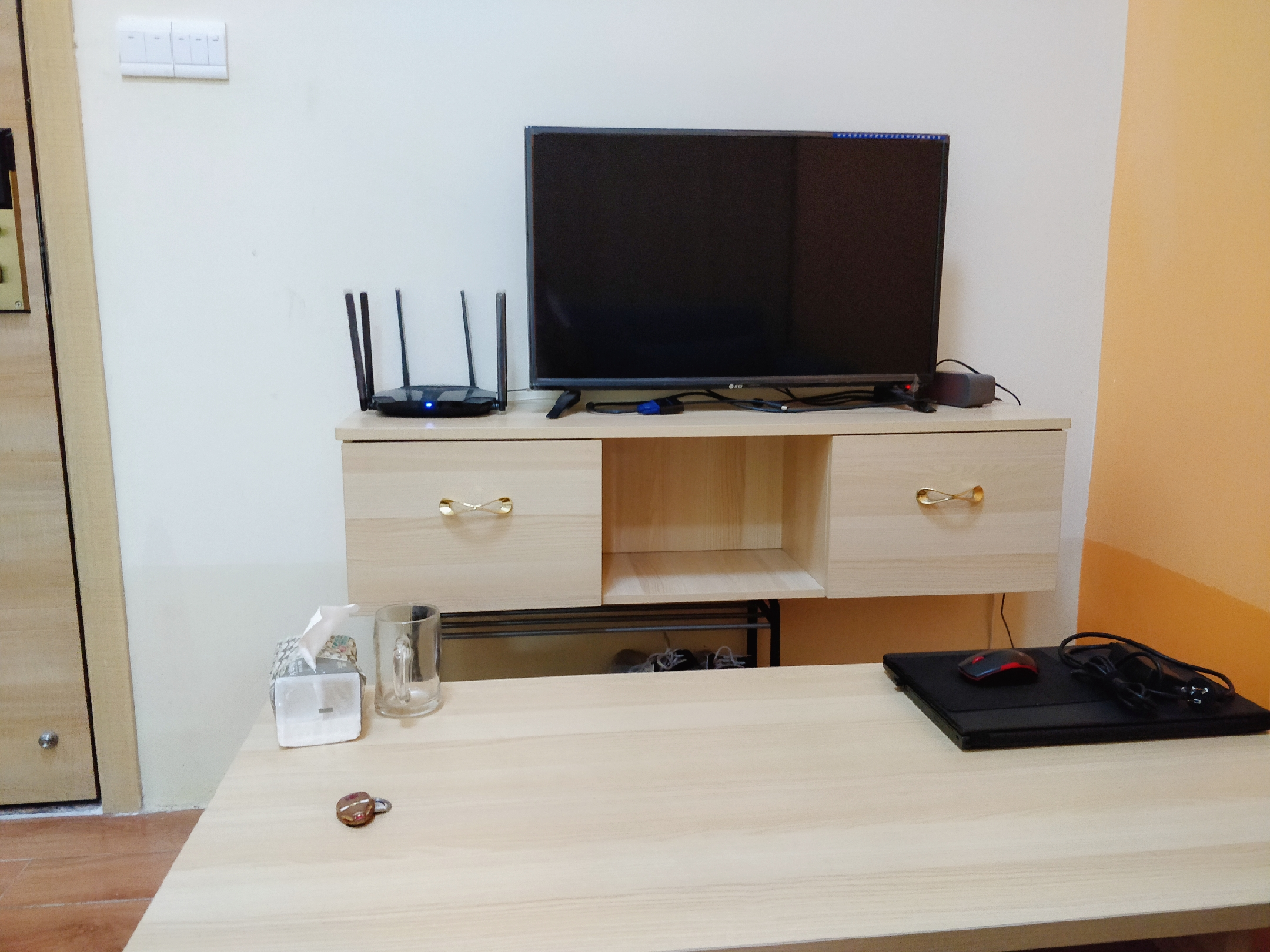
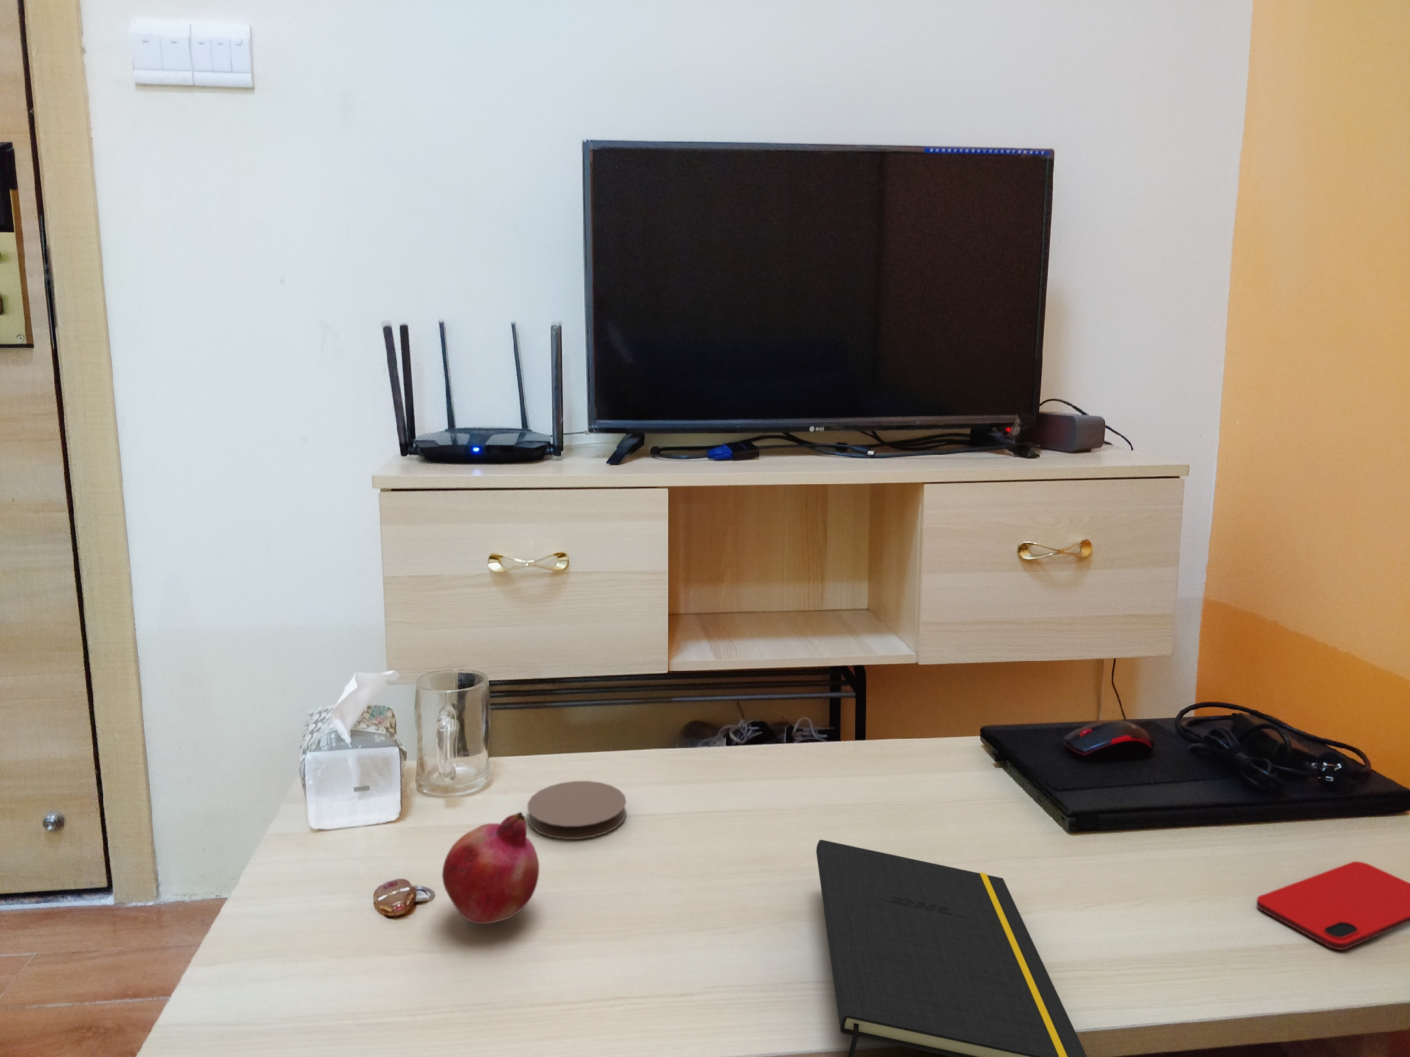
+ smartphone [1256,860,1410,950]
+ coaster [526,781,627,839]
+ fruit [441,812,540,925]
+ notepad [816,839,1088,1057]
